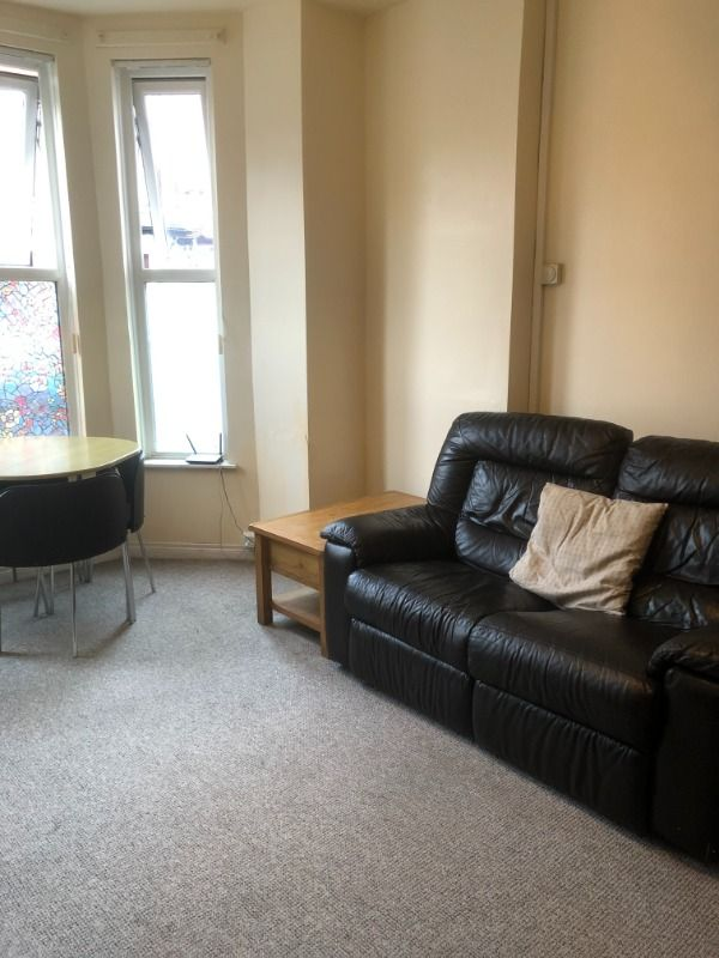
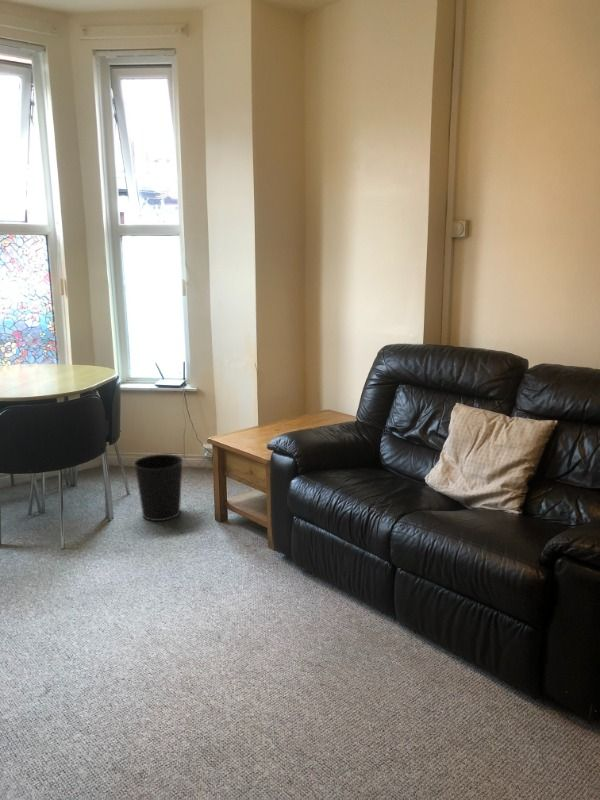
+ wastebasket [133,453,184,522]
